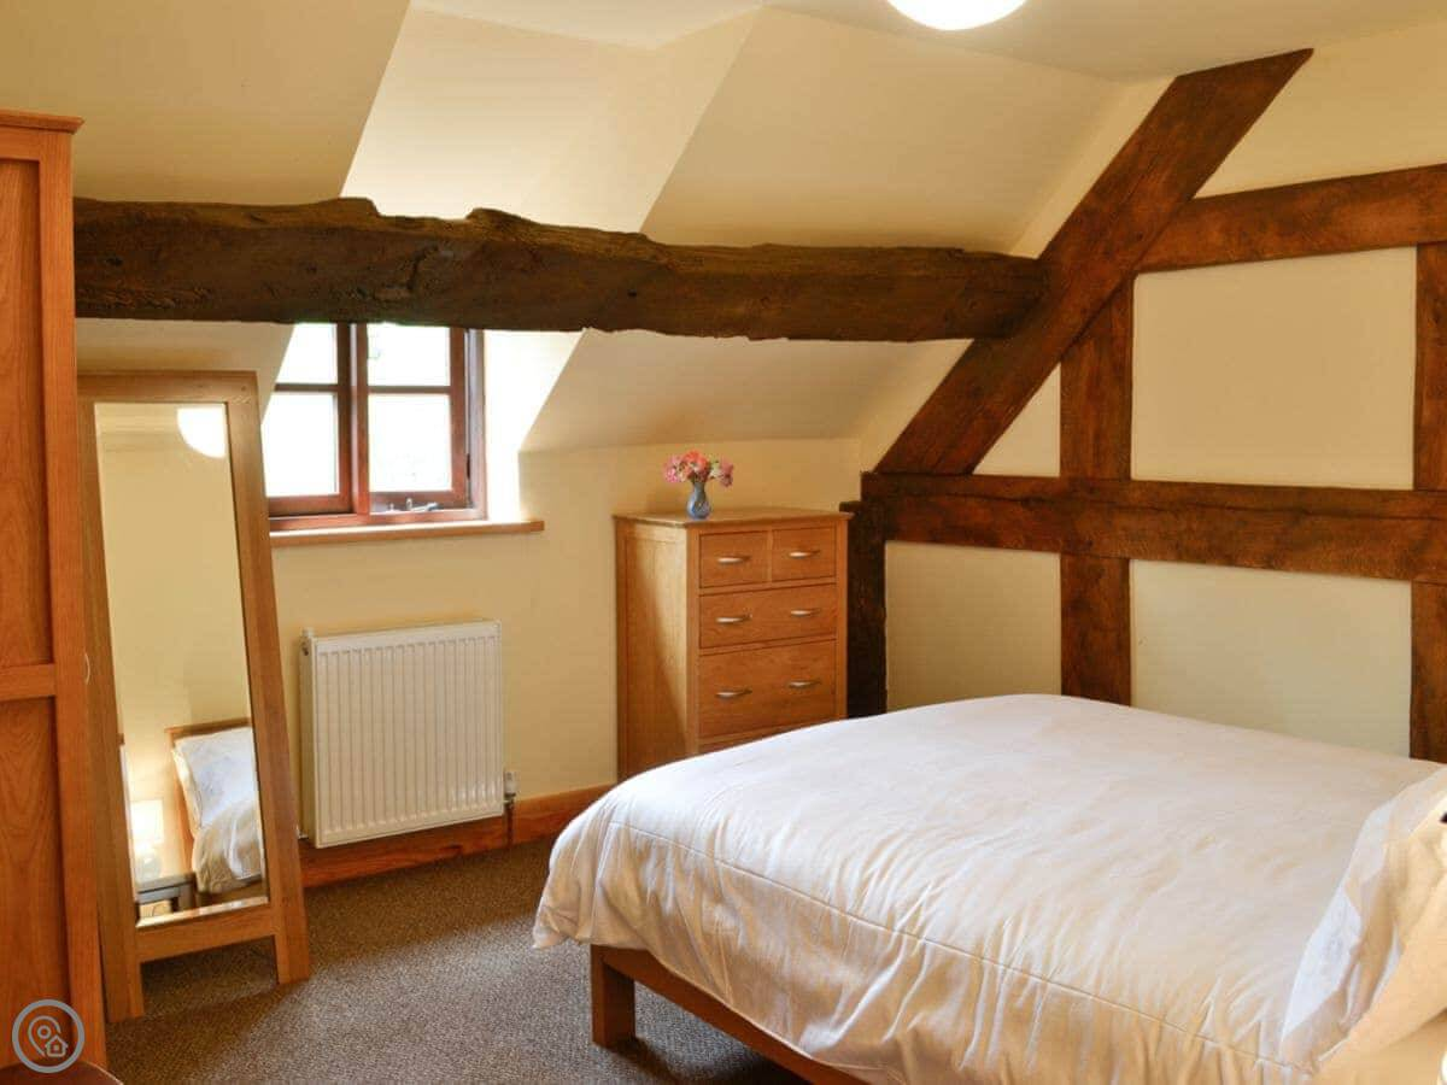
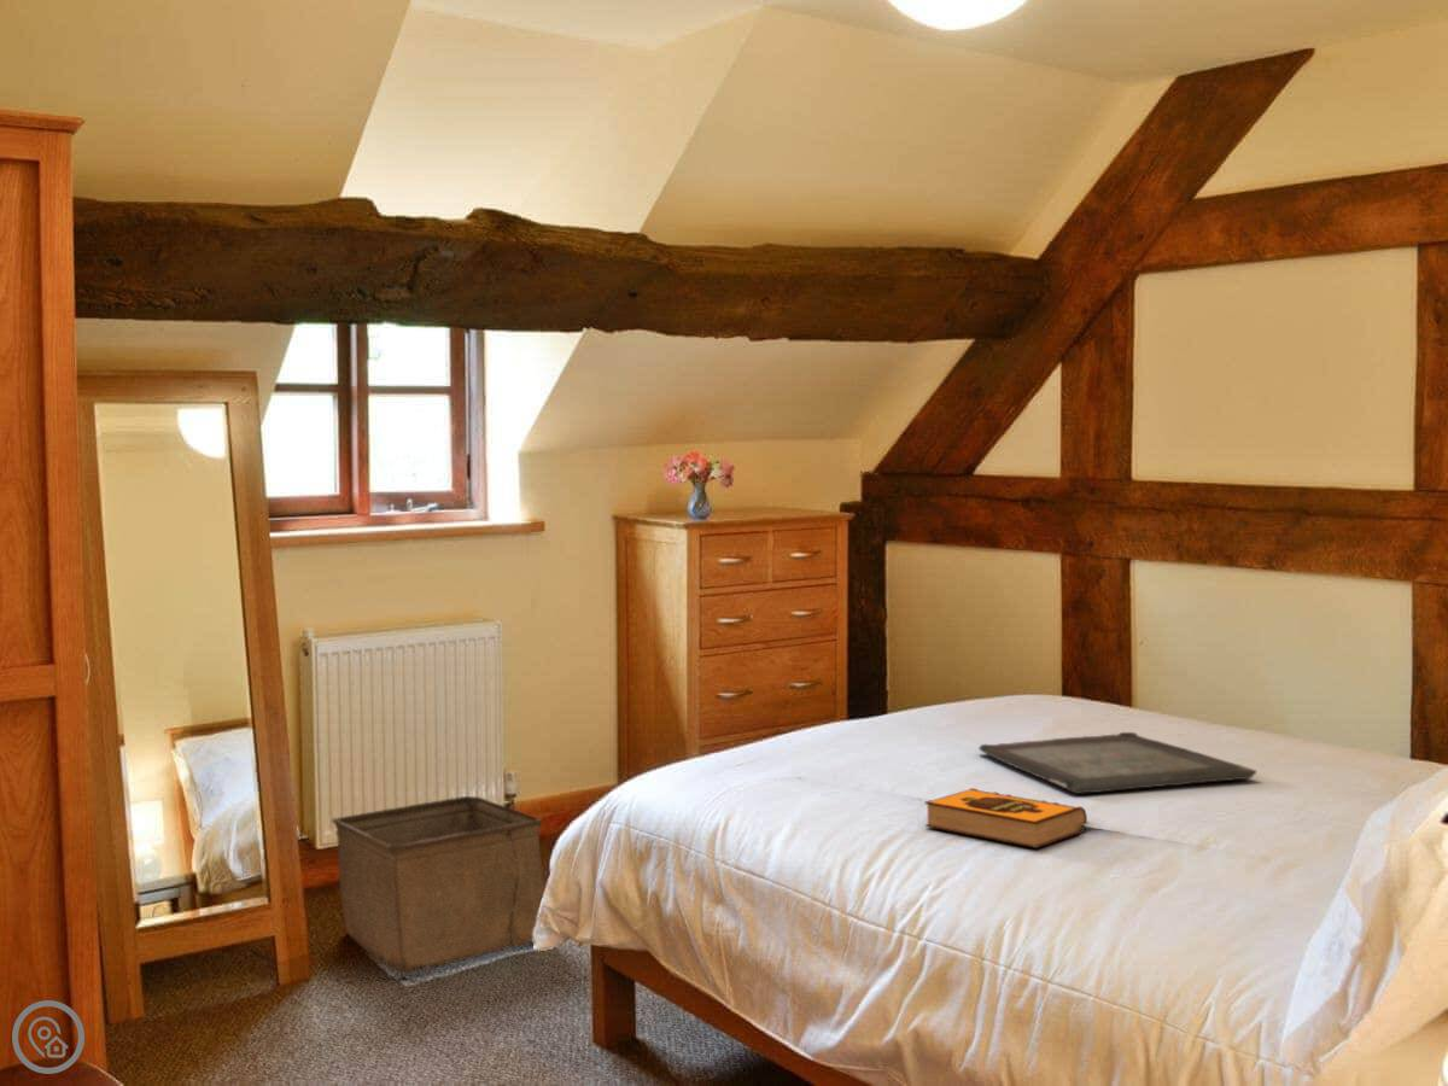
+ storage bin [331,795,547,976]
+ hardback book [924,787,1088,849]
+ serving tray [977,731,1257,795]
